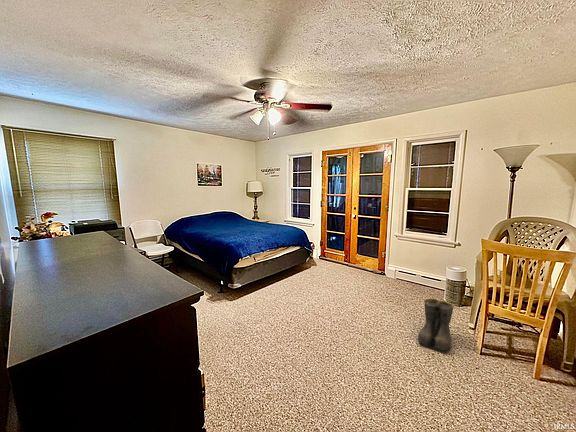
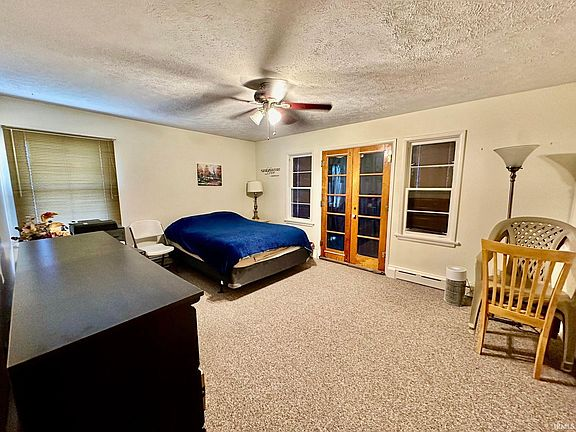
- boots [417,298,455,353]
